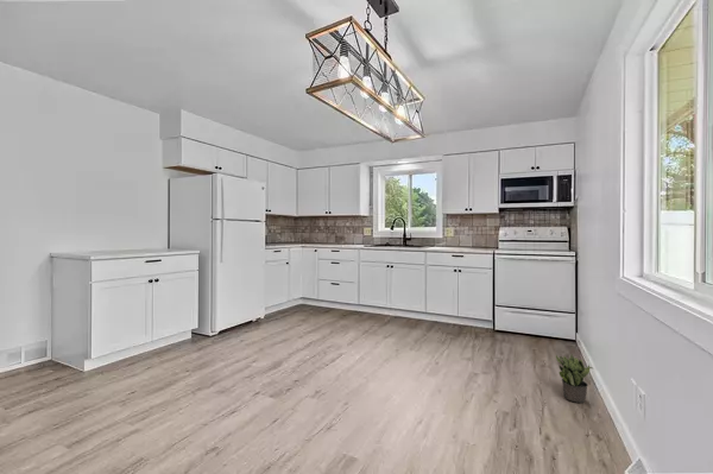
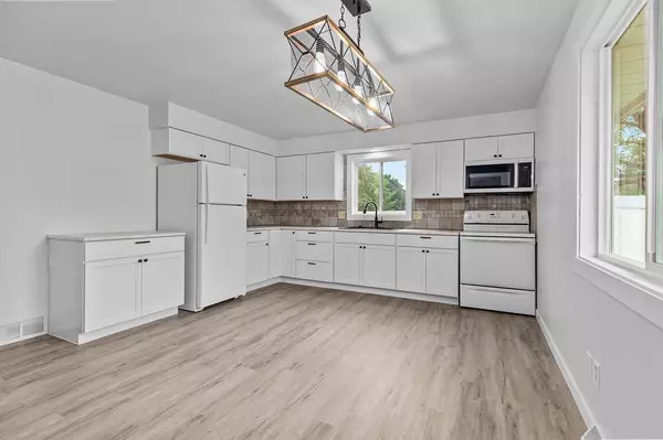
- potted plant [555,354,594,404]
